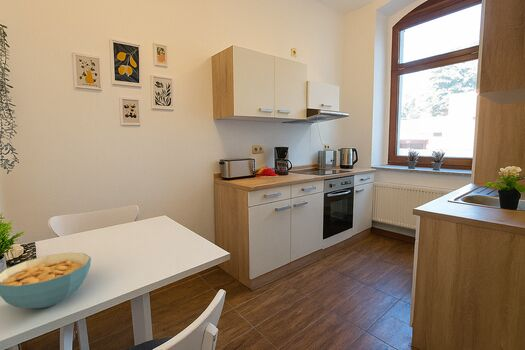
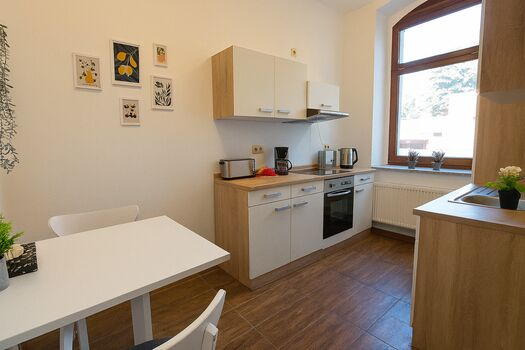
- cereal bowl [0,252,92,309]
